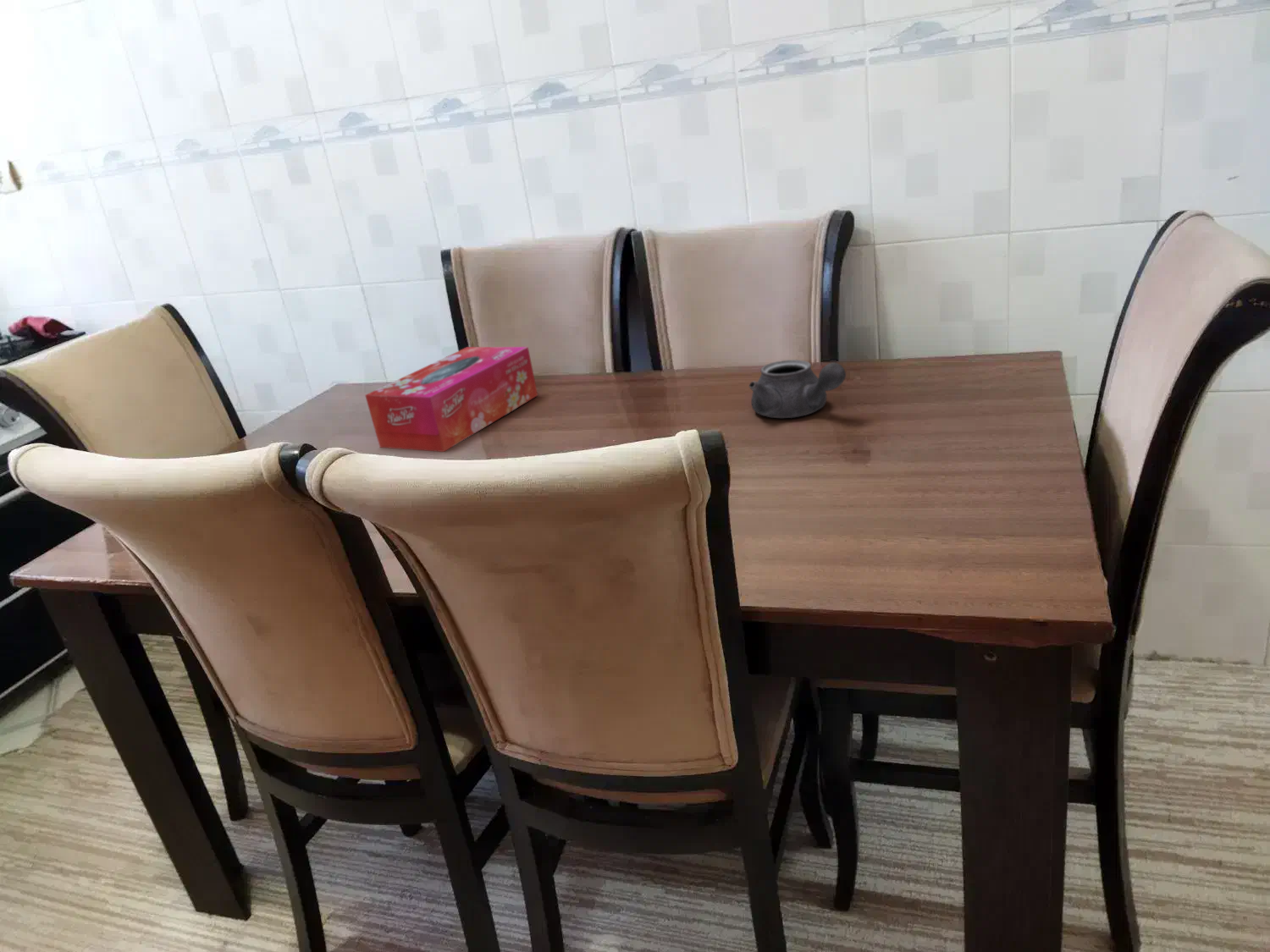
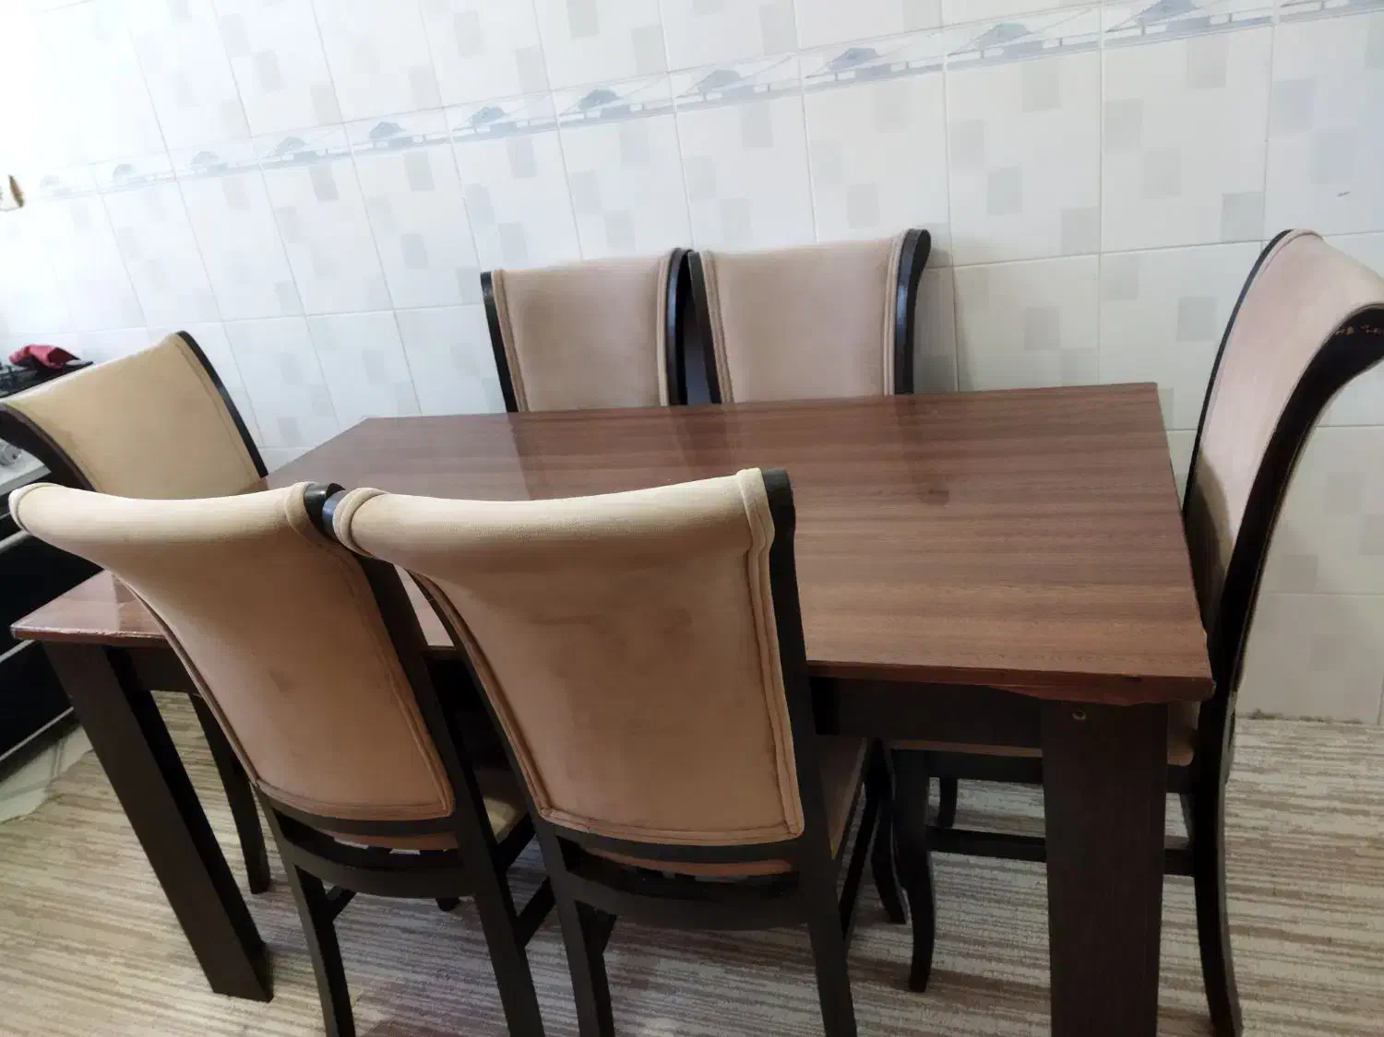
- teapot [748,359,847,419]
- tissue box [364,346,538,453]
